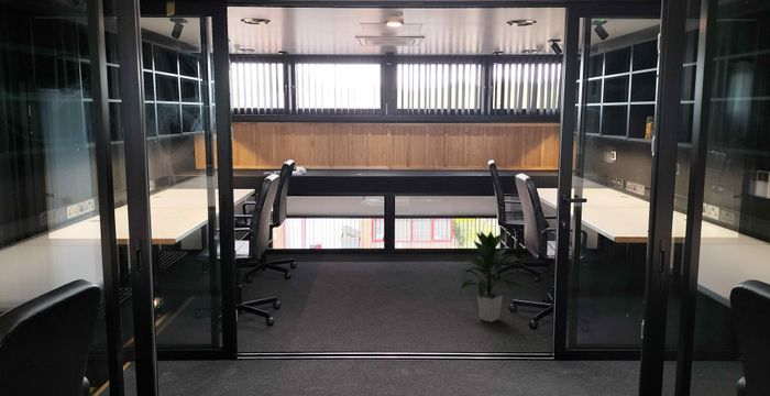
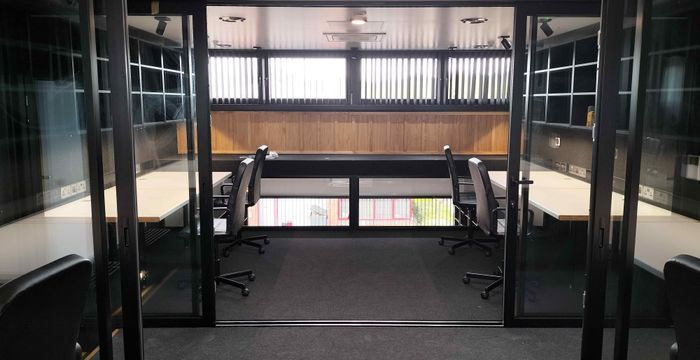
- indoor plant [460,231,525,323]
